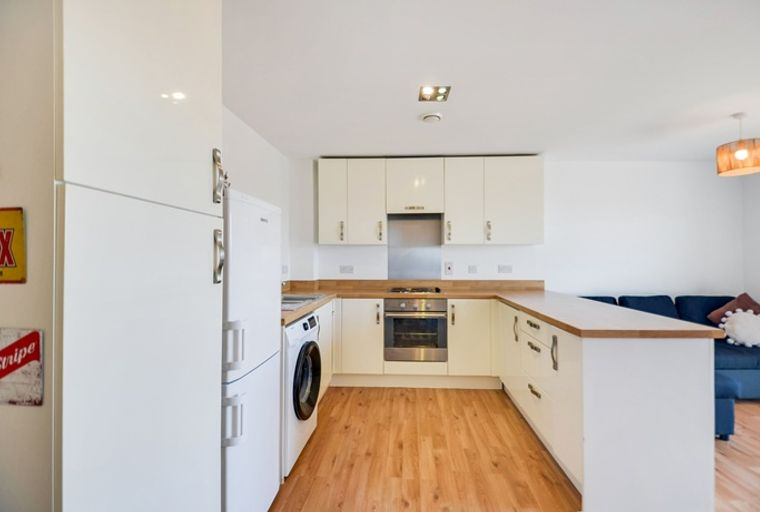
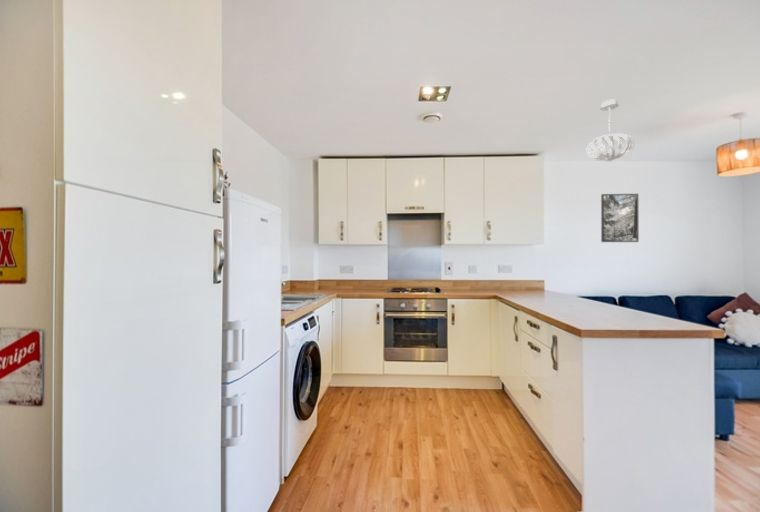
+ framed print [600,193,640,243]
+ pendant light [585,98,636,163]
